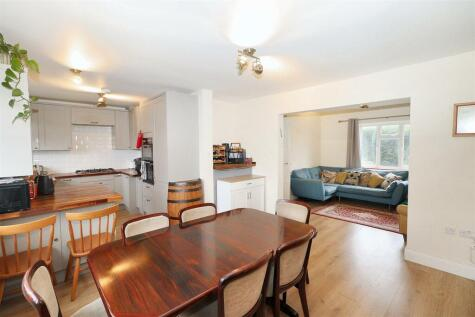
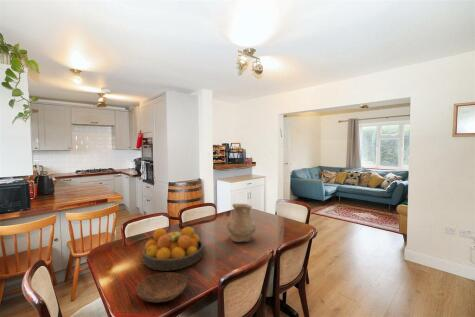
+ vase [226,203,257,243]
+ bowl [134,271,189,304]
+ fruit bowl [142,226,205,272]
